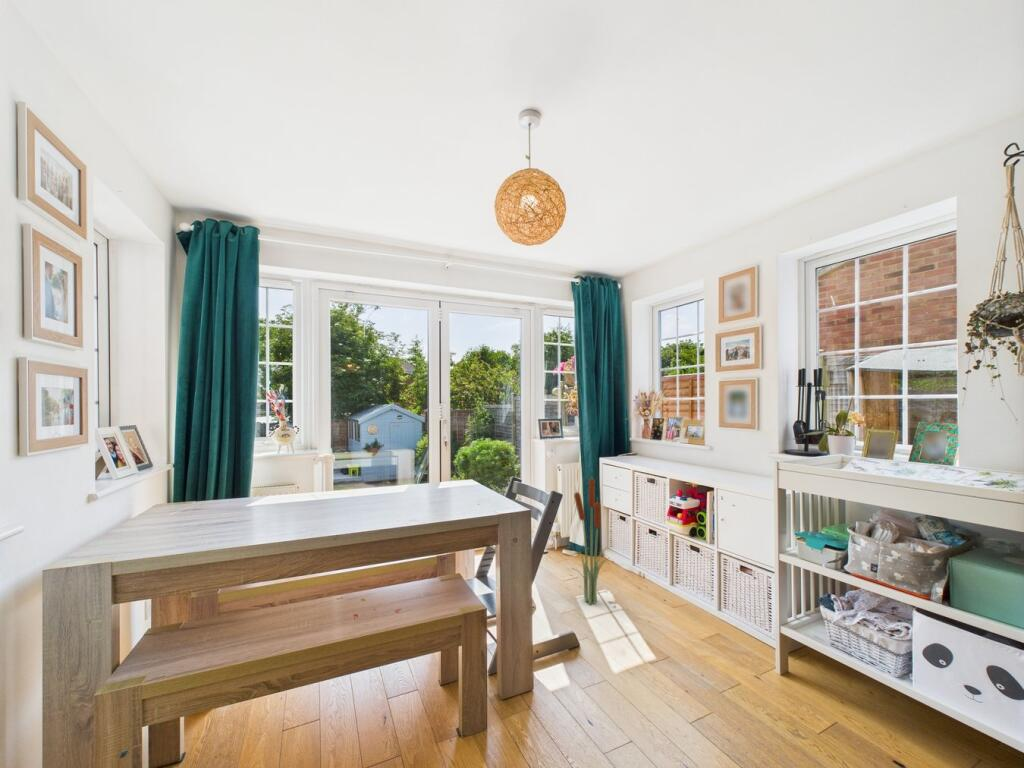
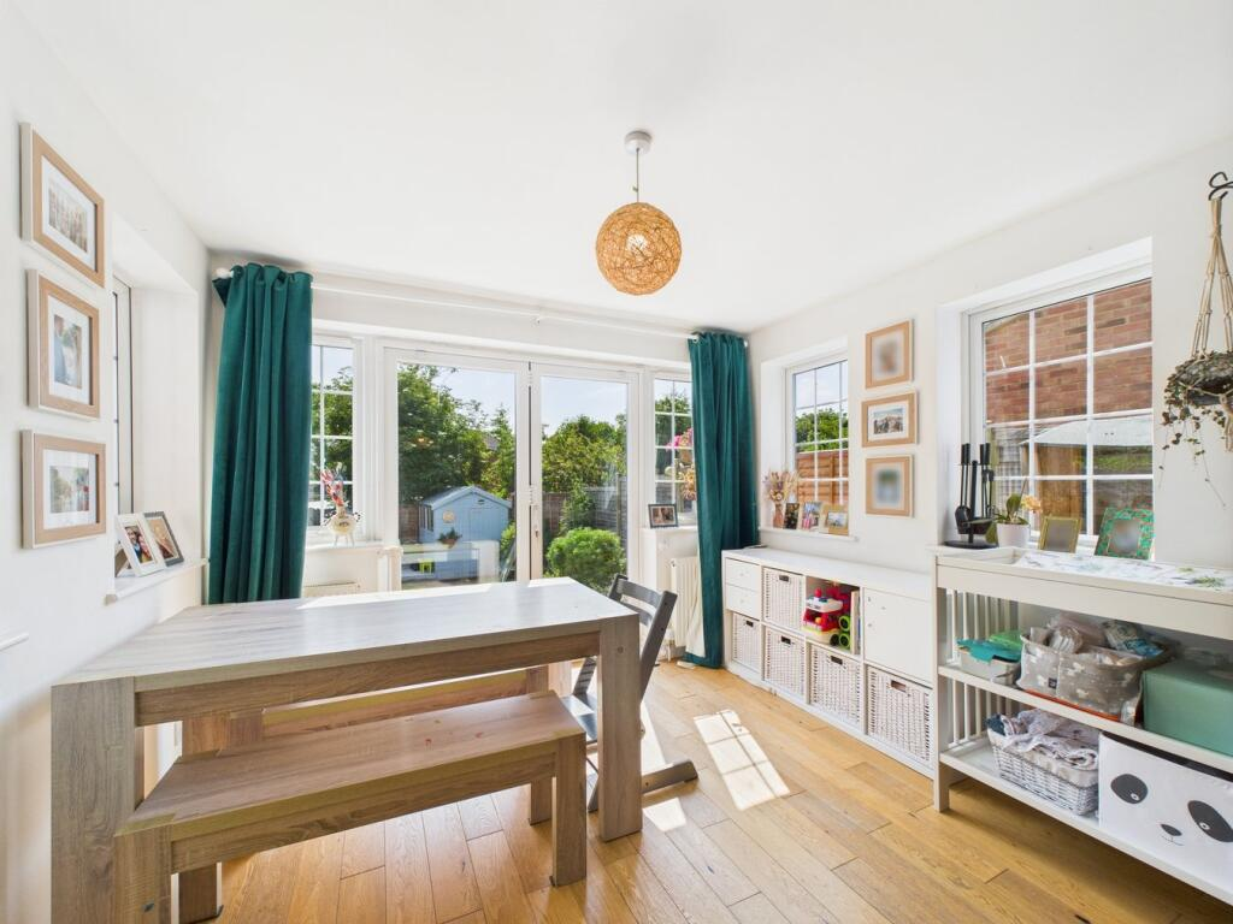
- decorative plant [571,477,610,606]
